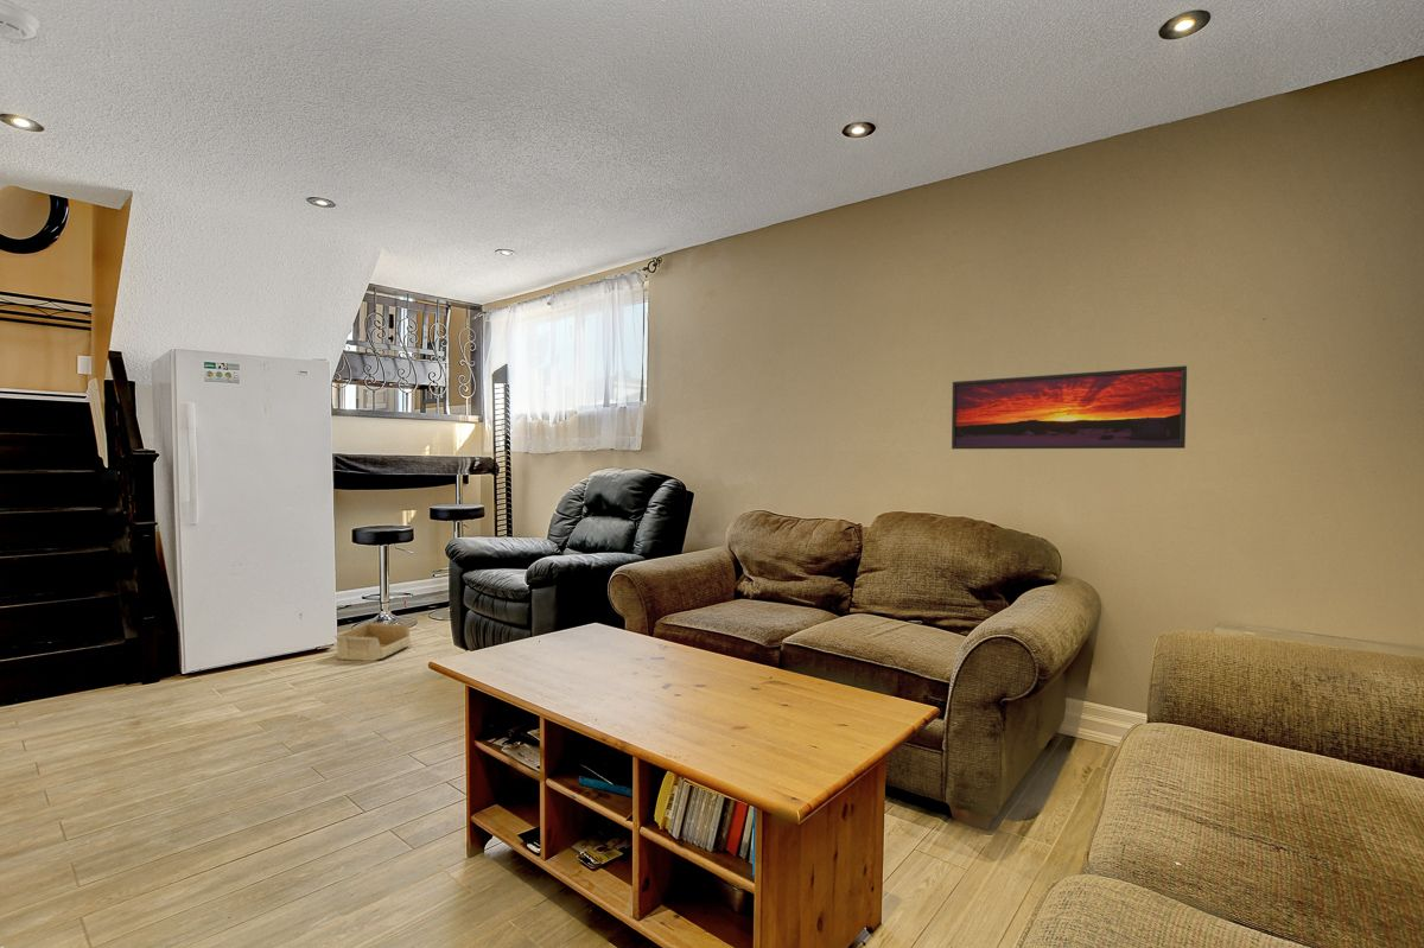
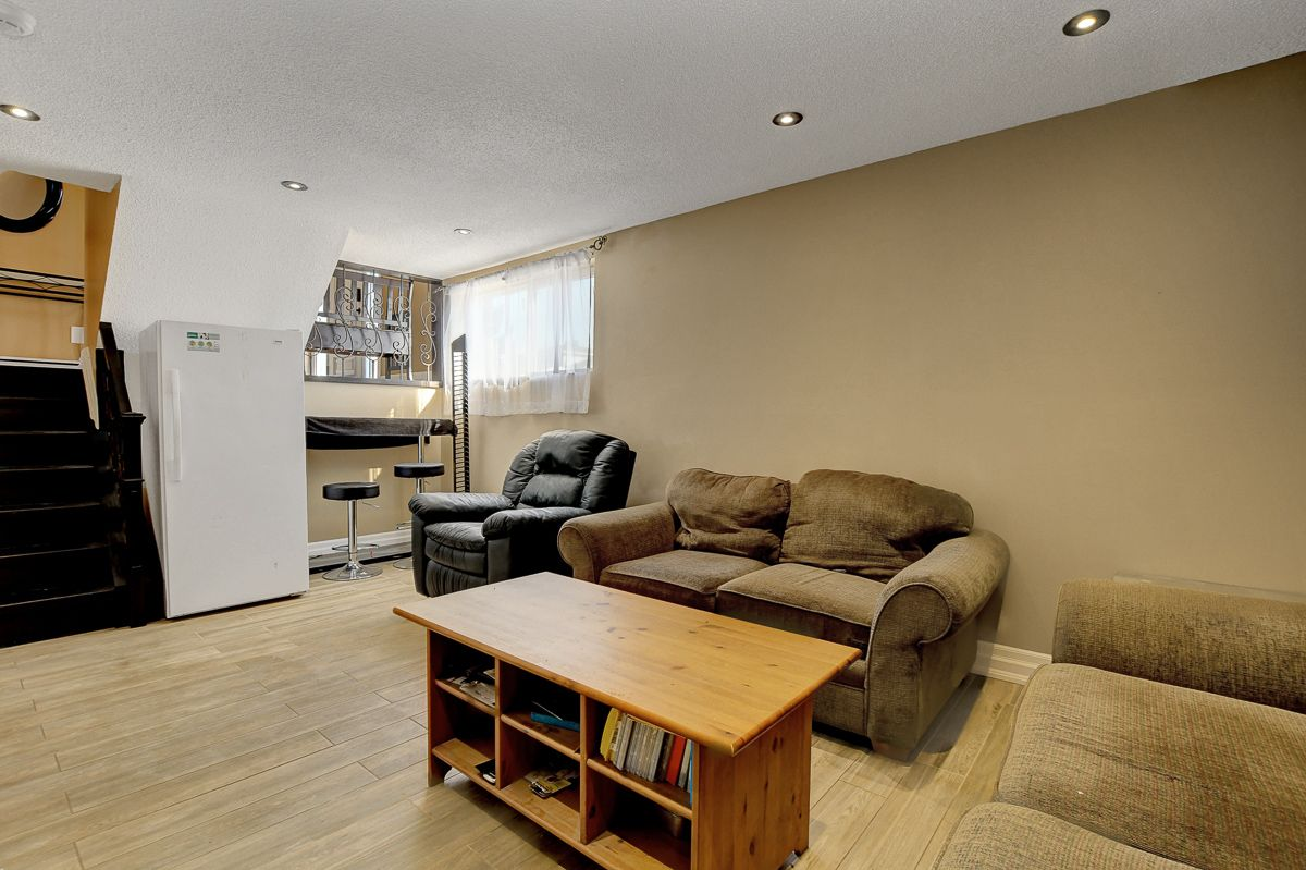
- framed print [951,364,1188,450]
- storage bin [333,622,412,662]
